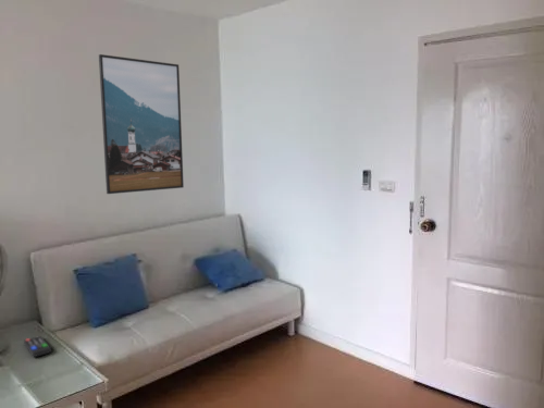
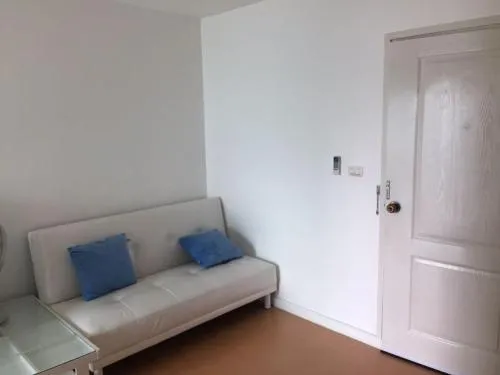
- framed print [98,53,185,195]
- remote control [23,335,52,358]
